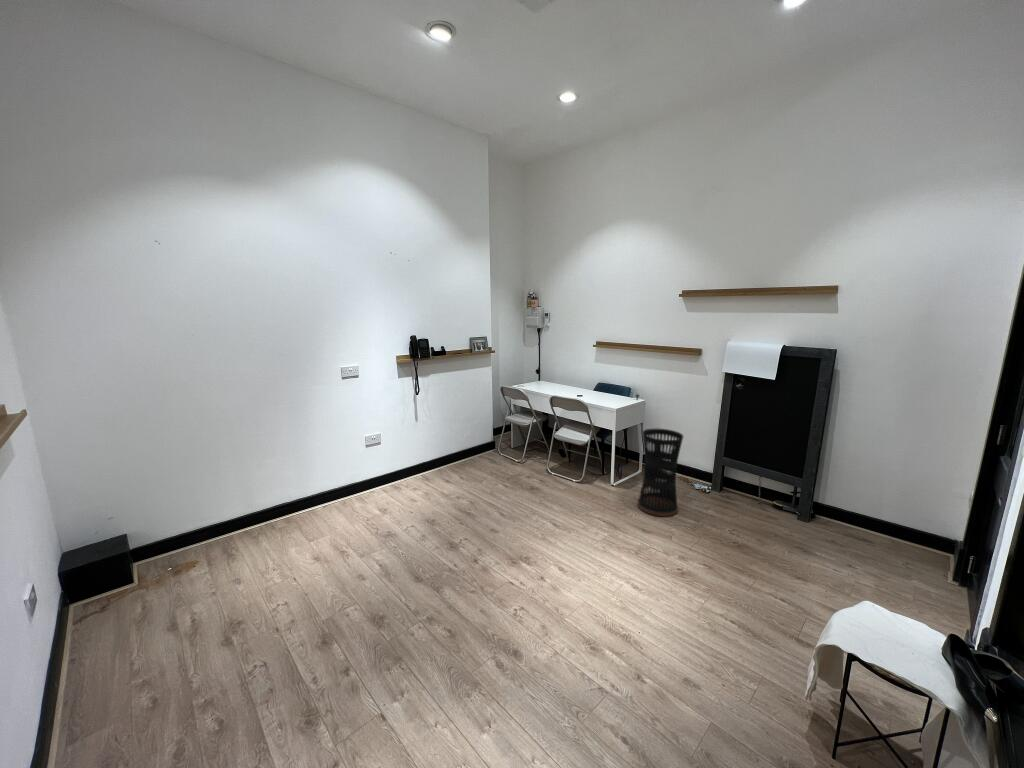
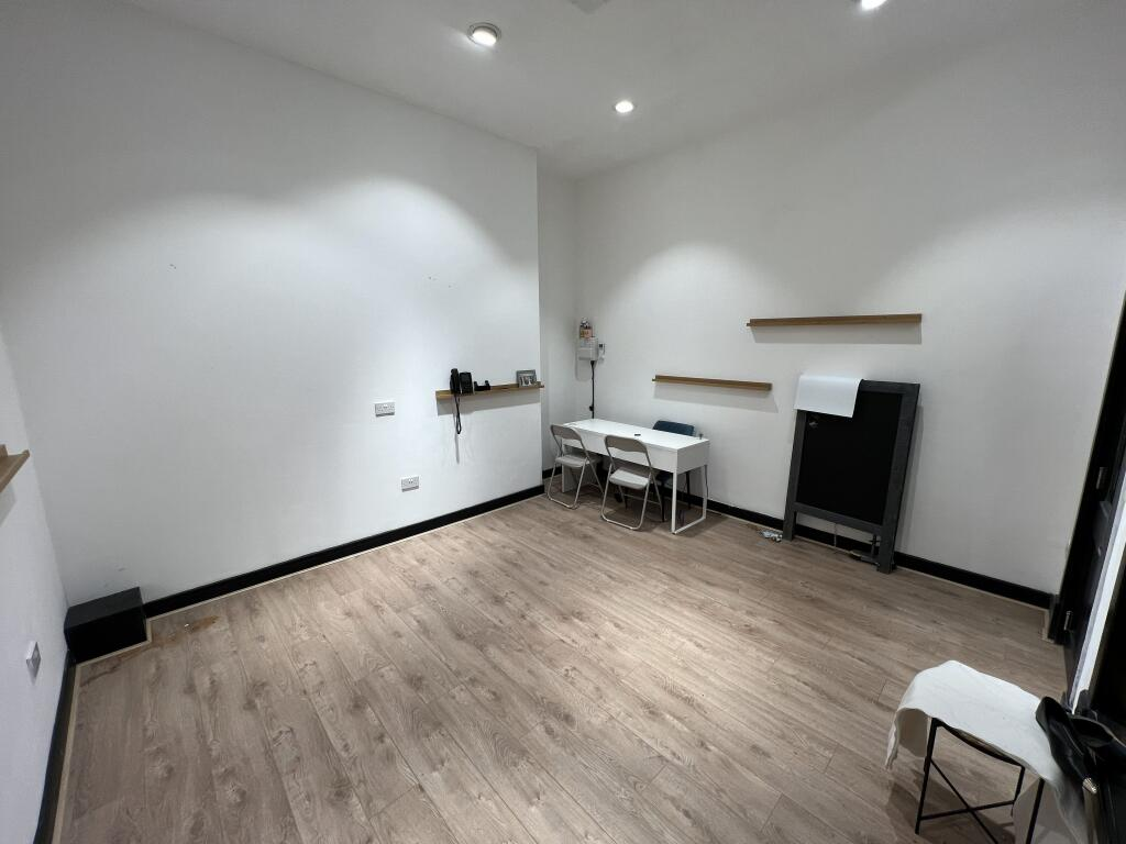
- umbrella stand [636,428,684,517]
